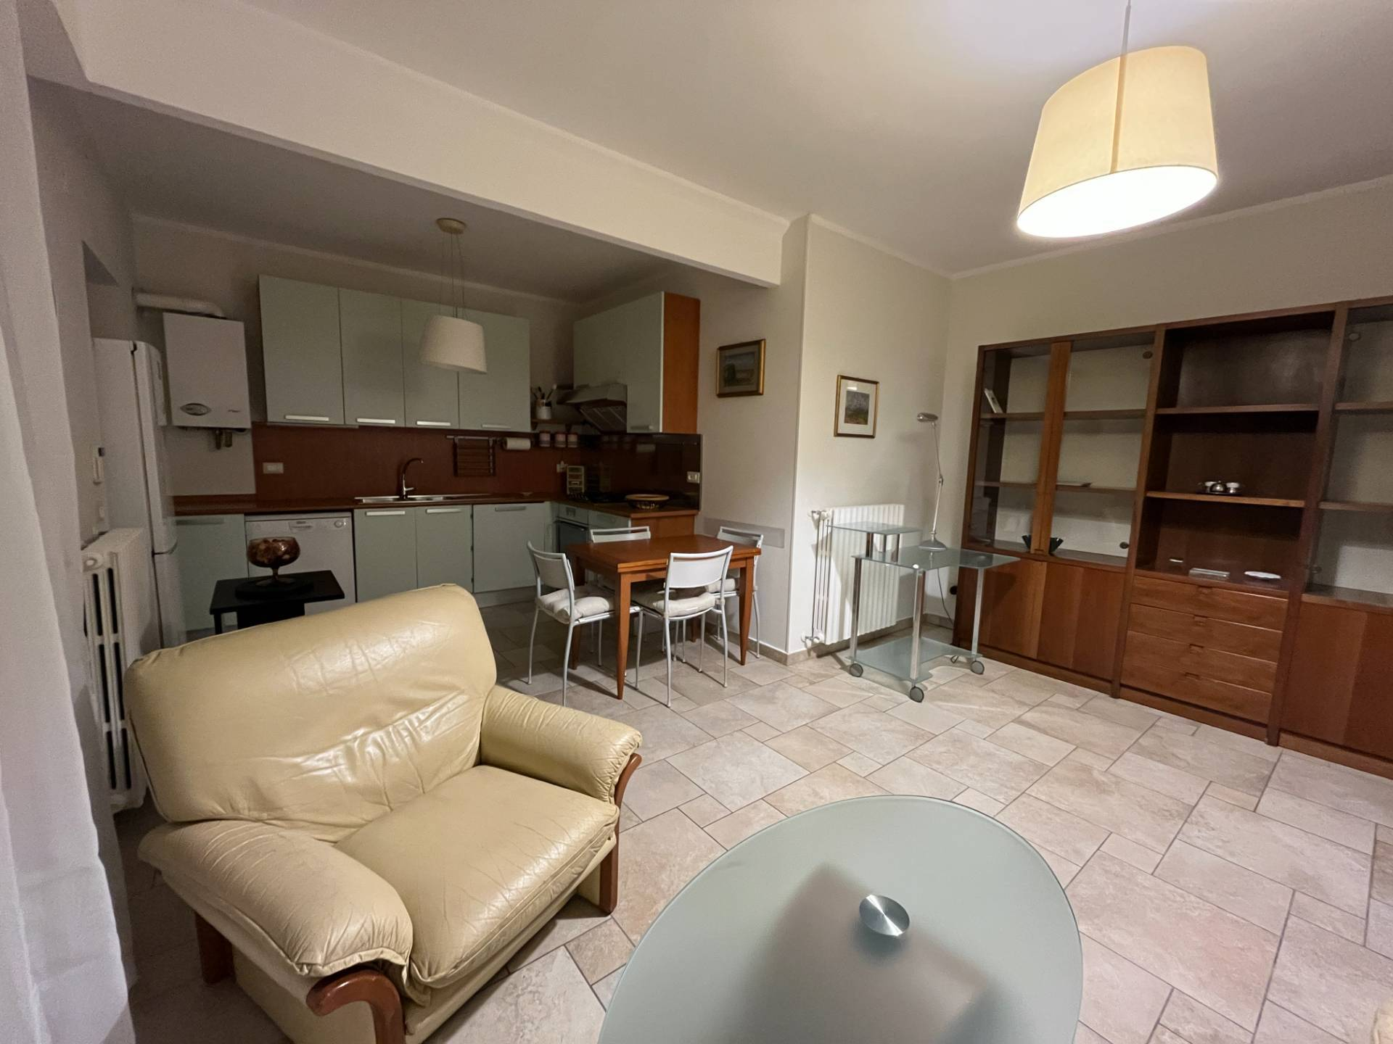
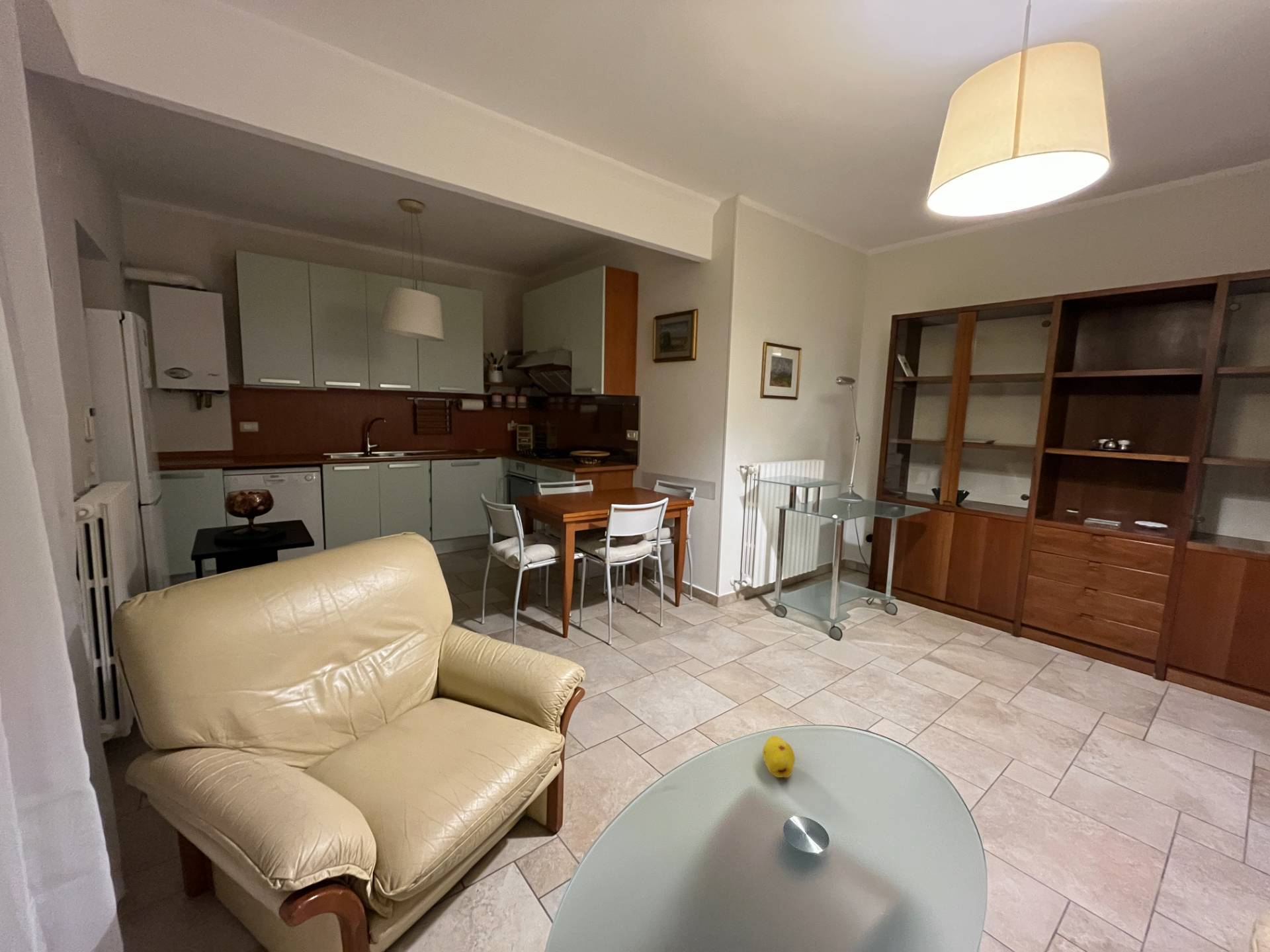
+ fruit [762,735,796,778]
